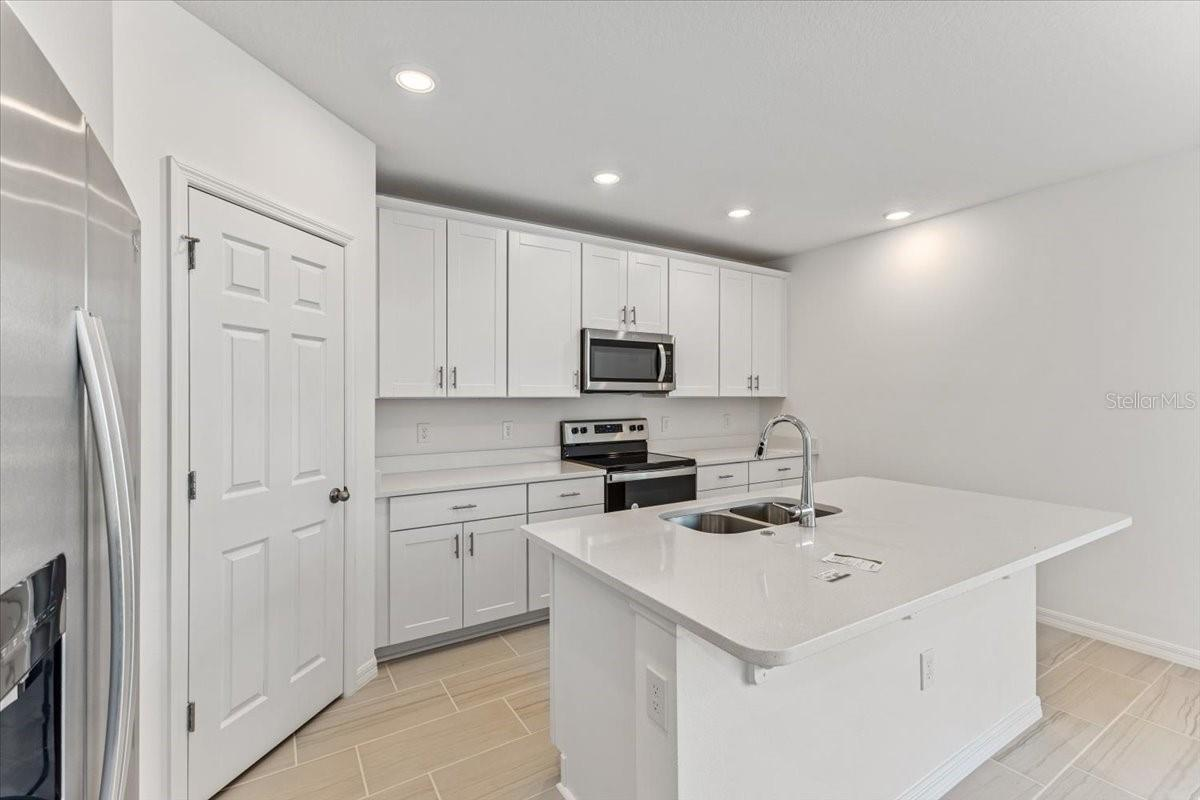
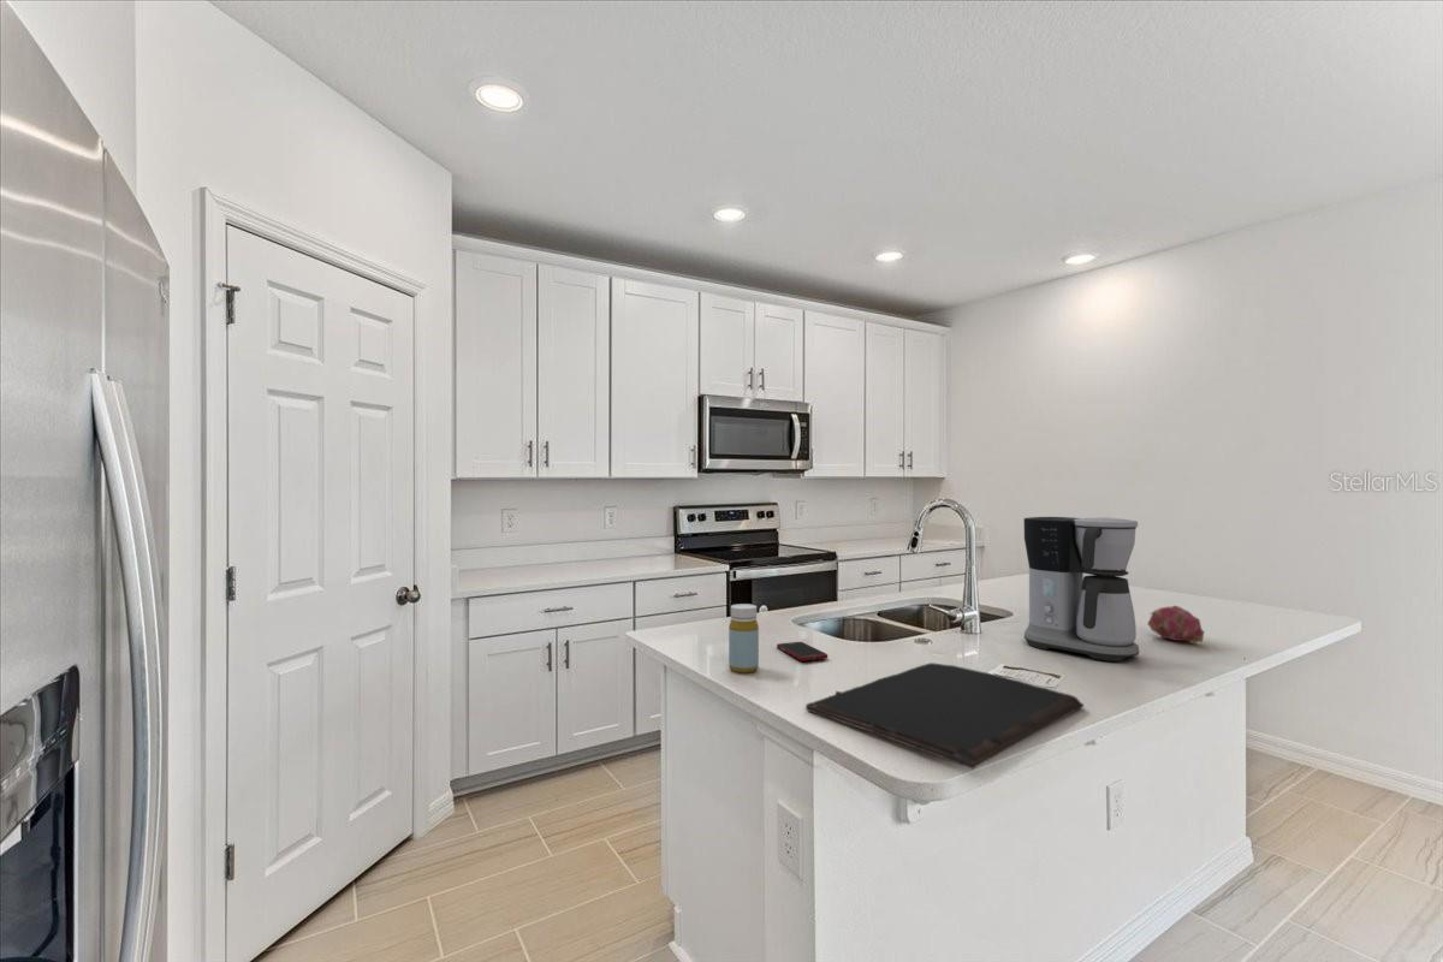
+ fruit [1146,605,1206,645]
+ cutting board [804,661,1085,770]
+ coffee maker [1022,516,1140,663]
+ cell phone [776,641,829,663]
+ bottle [728,602,760,675]
